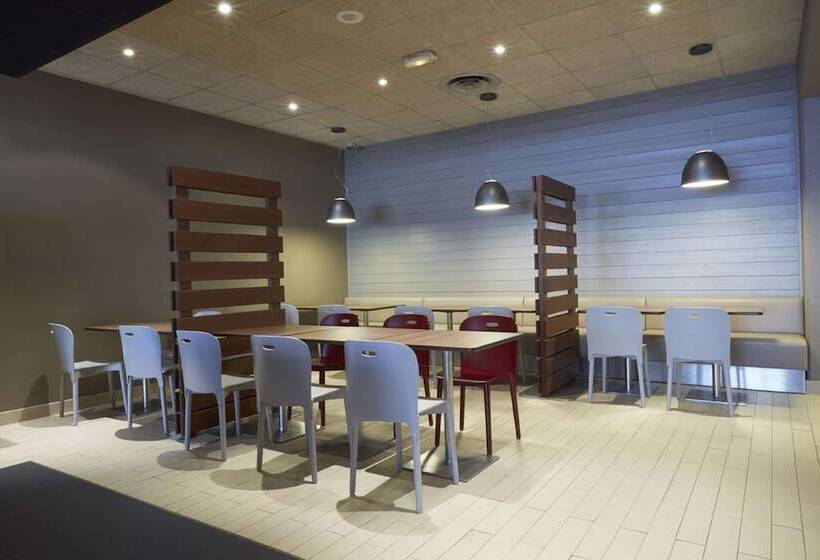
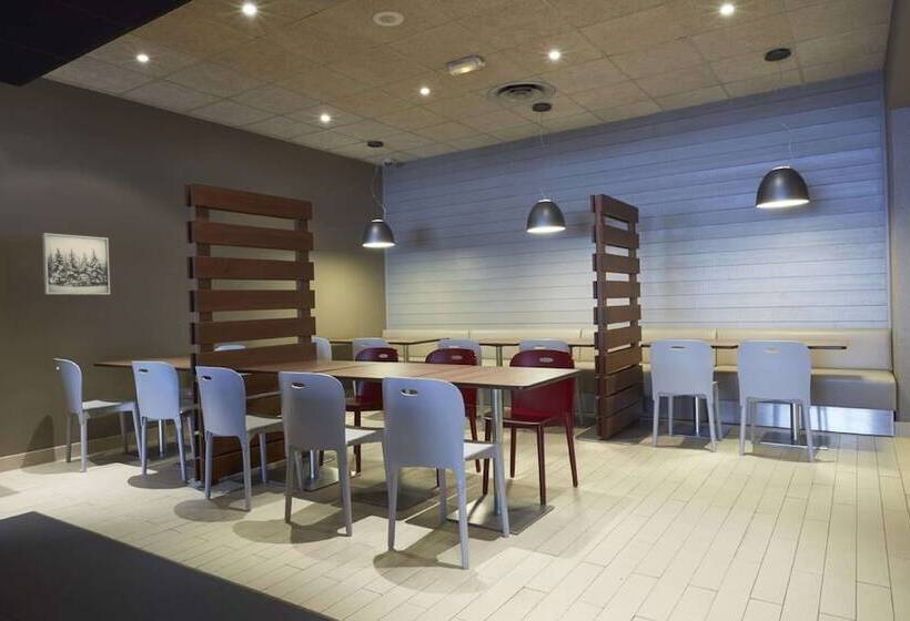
+ wall art [41,232,111,296]
